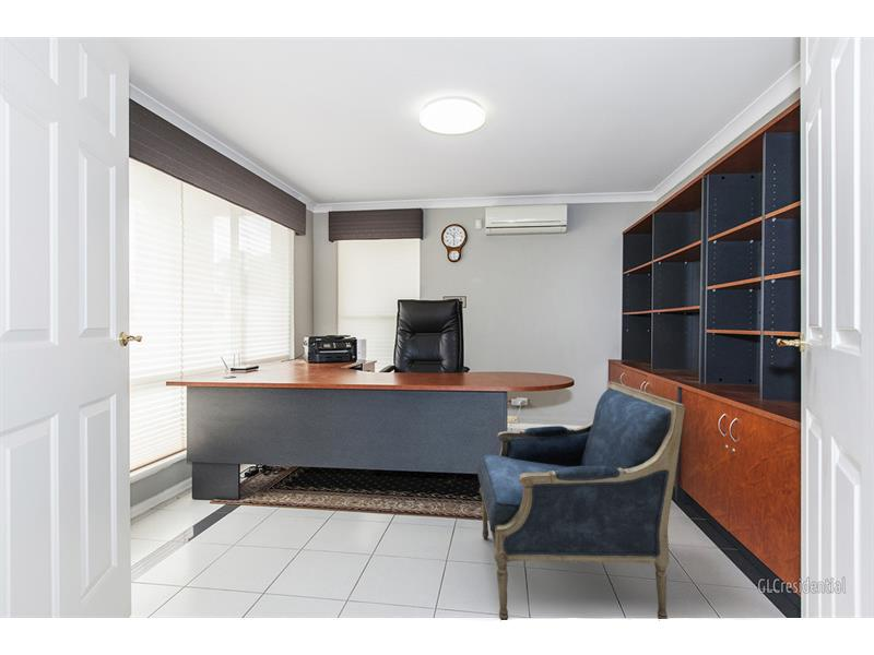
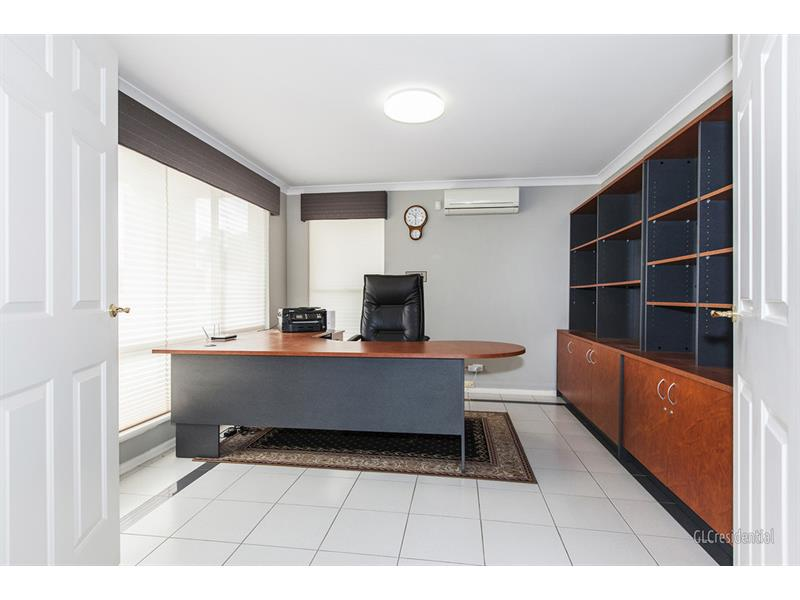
- armchair [477,380,686,621]
